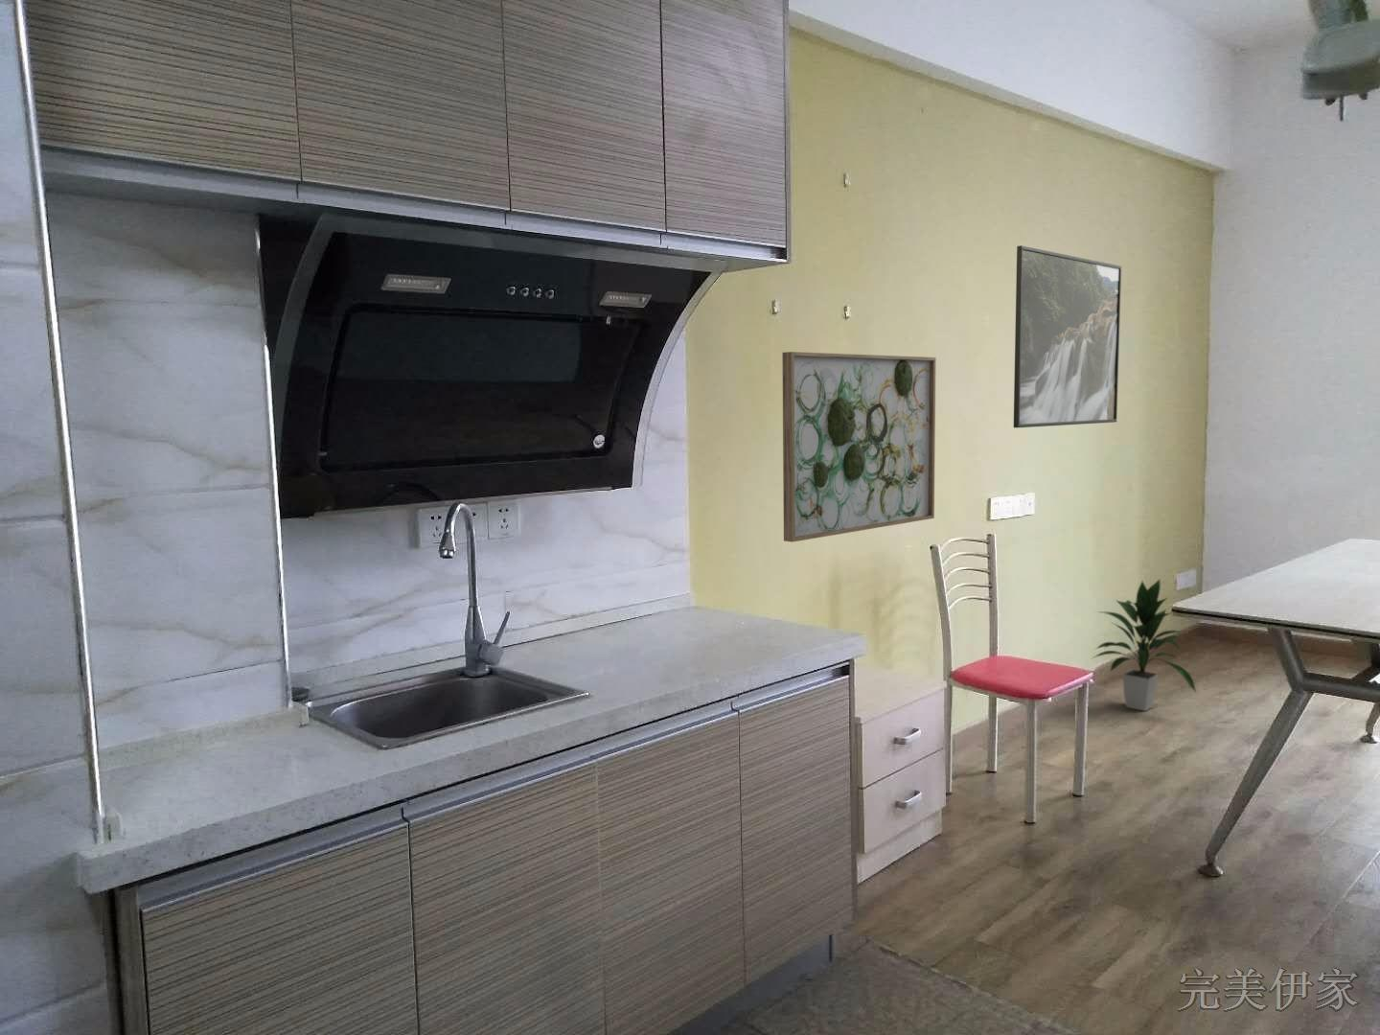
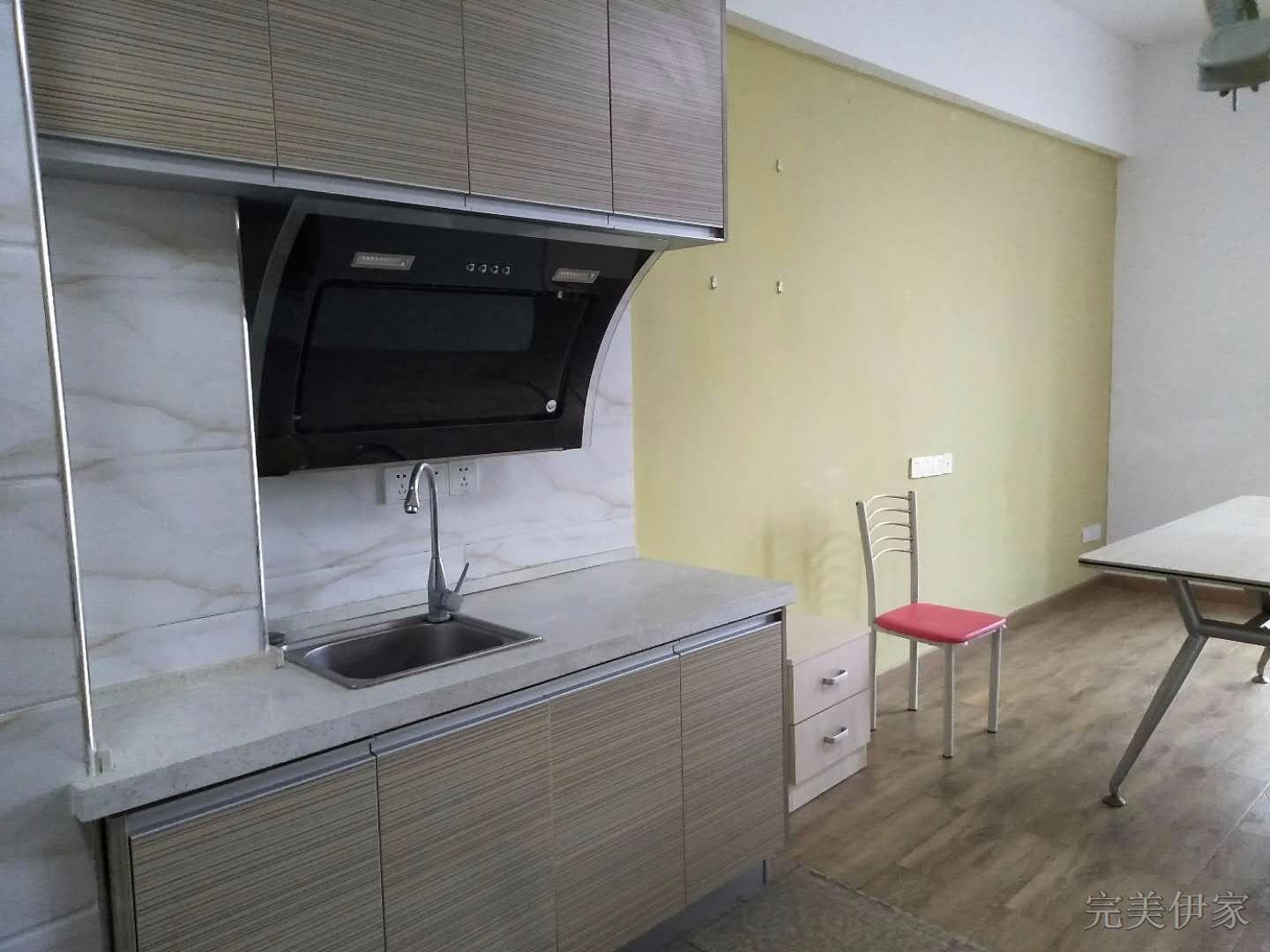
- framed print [1013,245,1122,428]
- indoor plant [1092,578,1197,712]
- wall art [781,351,937,544]
